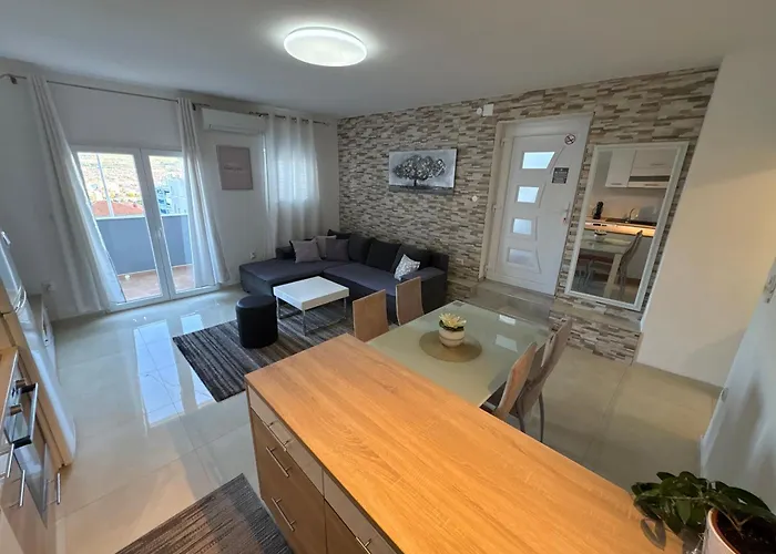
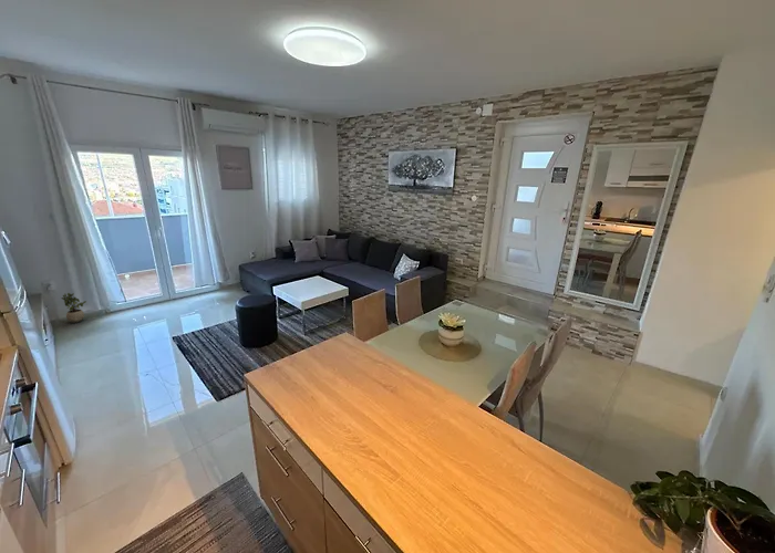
+ potted plant [61,292,87,324]
